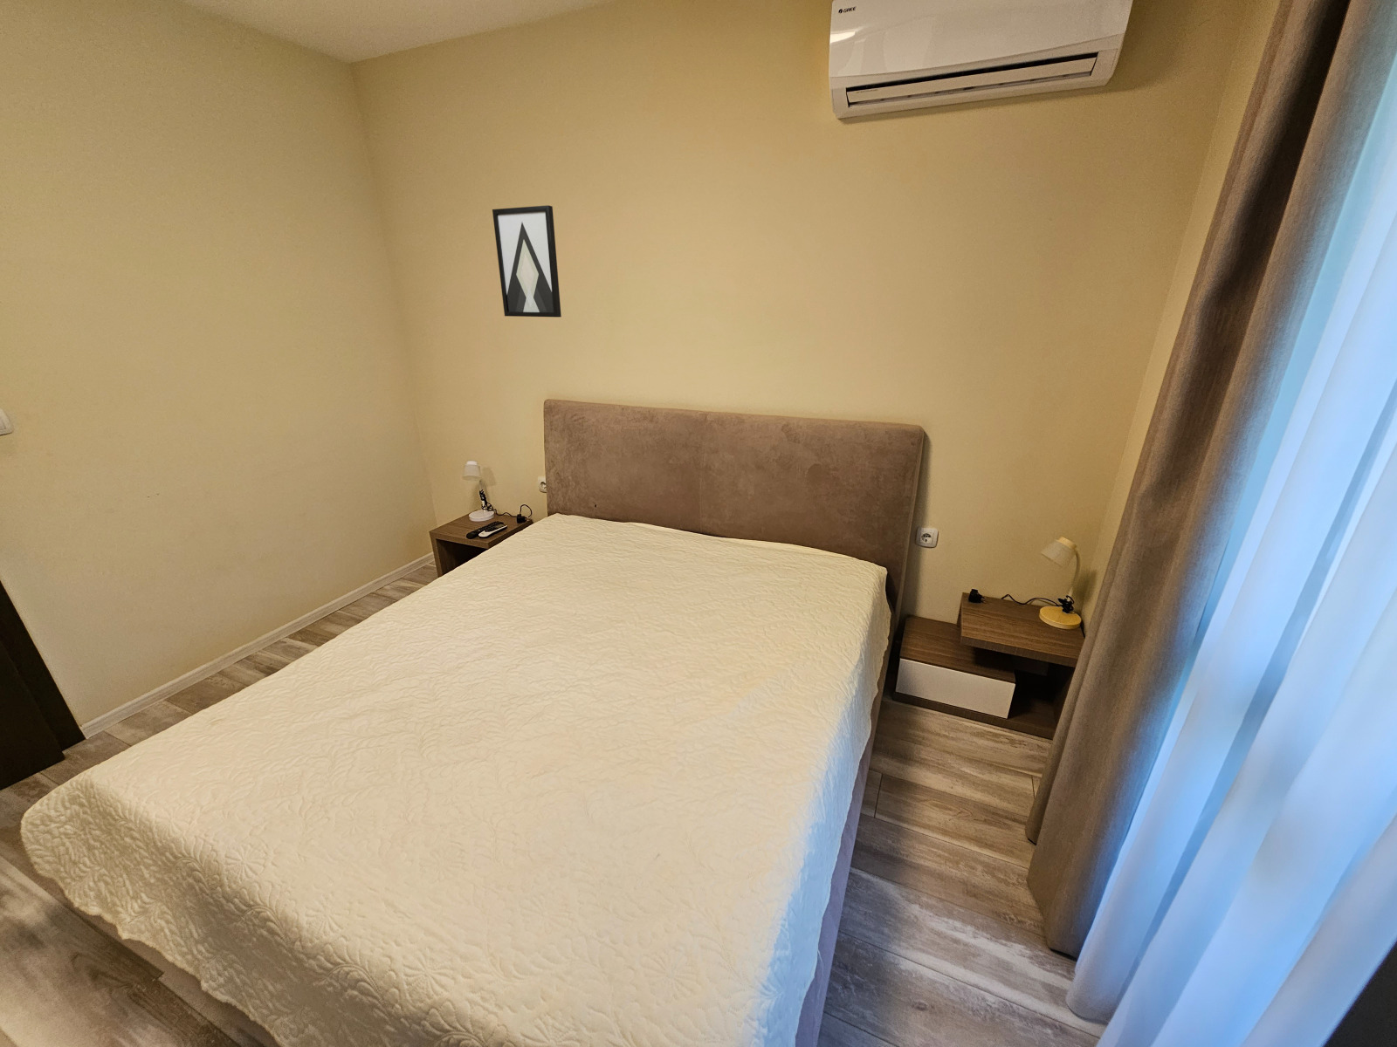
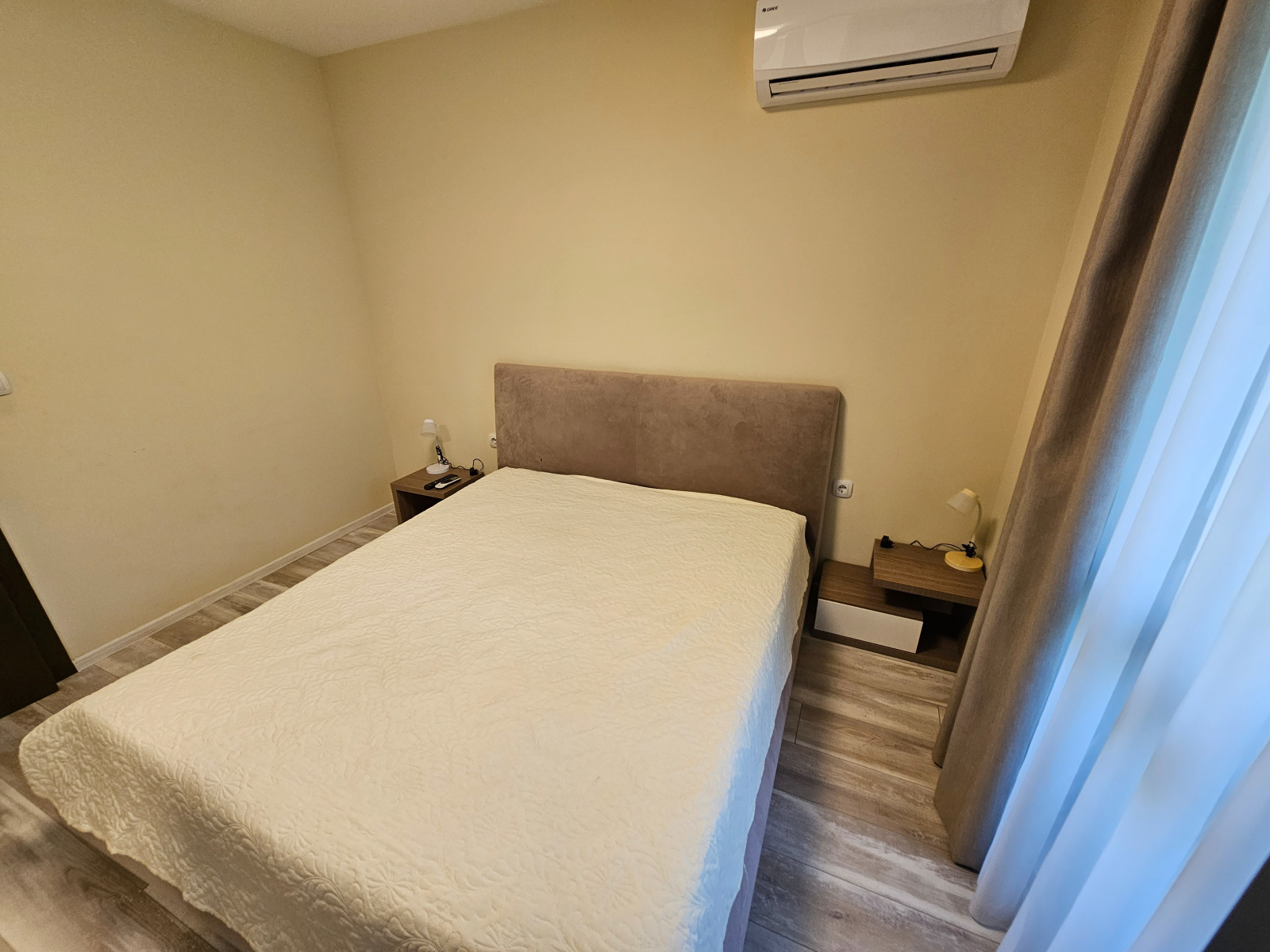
- wall art [492,205,562,318]
